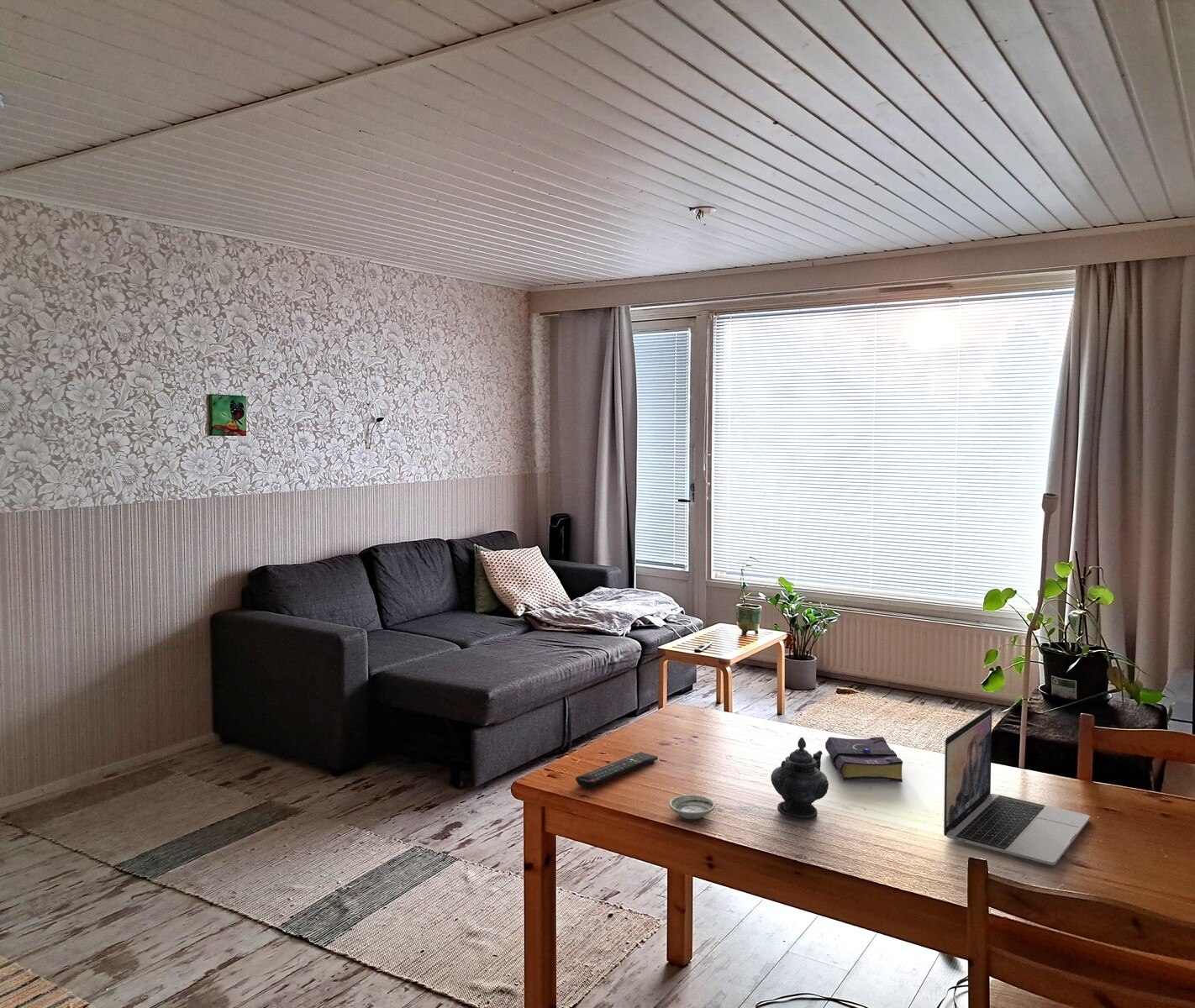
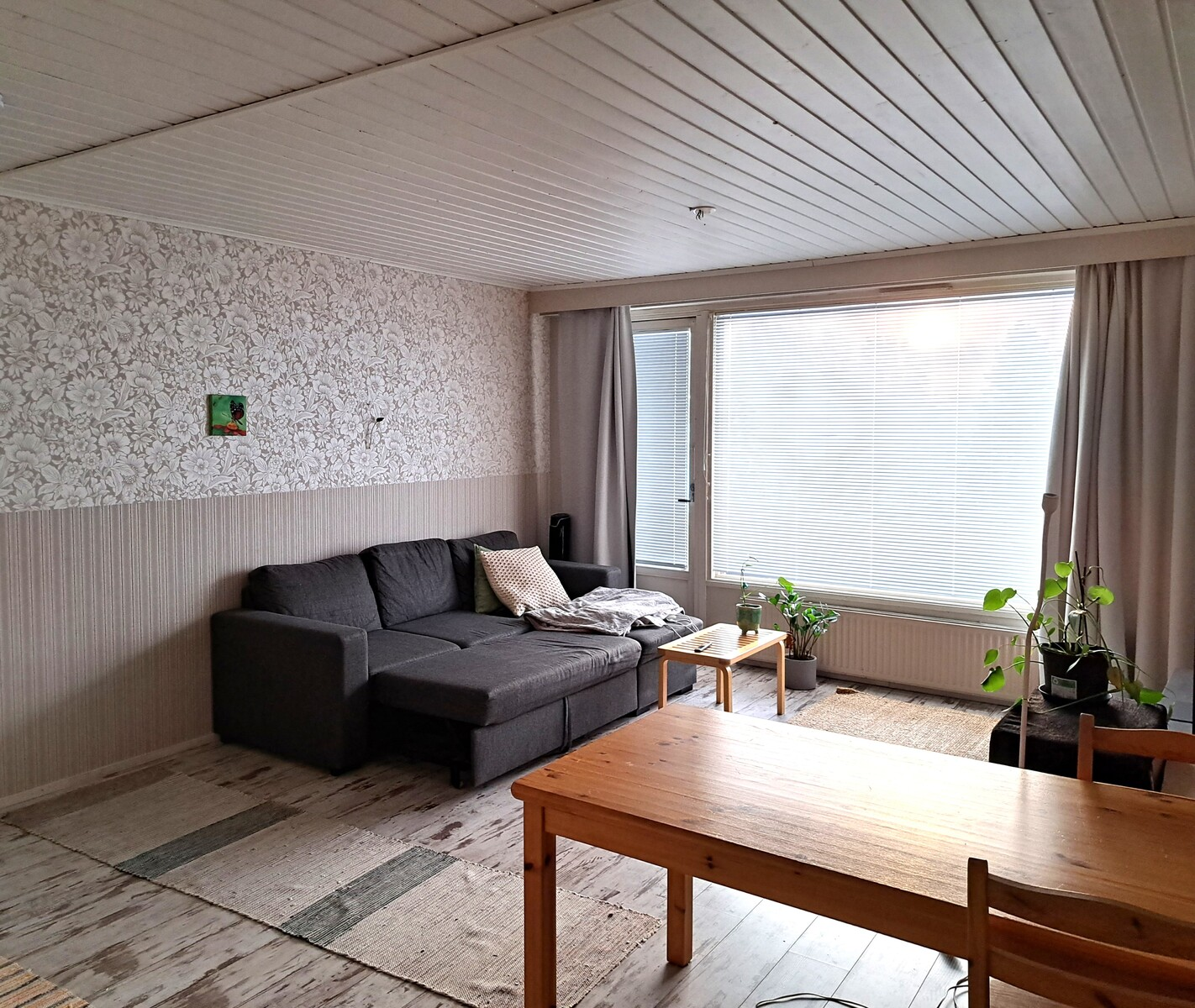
- saucer [668,794,716,820]
- laptop [943,707,1091,866]
- book [824,736,903,783]
- remote control [575,751,658,788]
- teapot [770,737,829,821]
